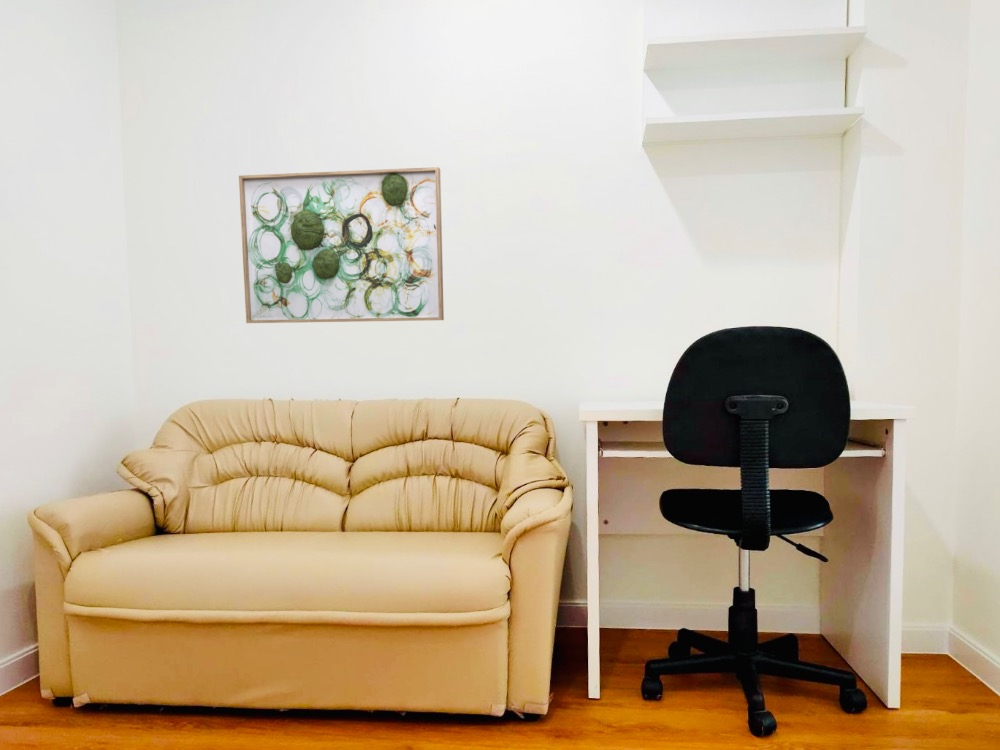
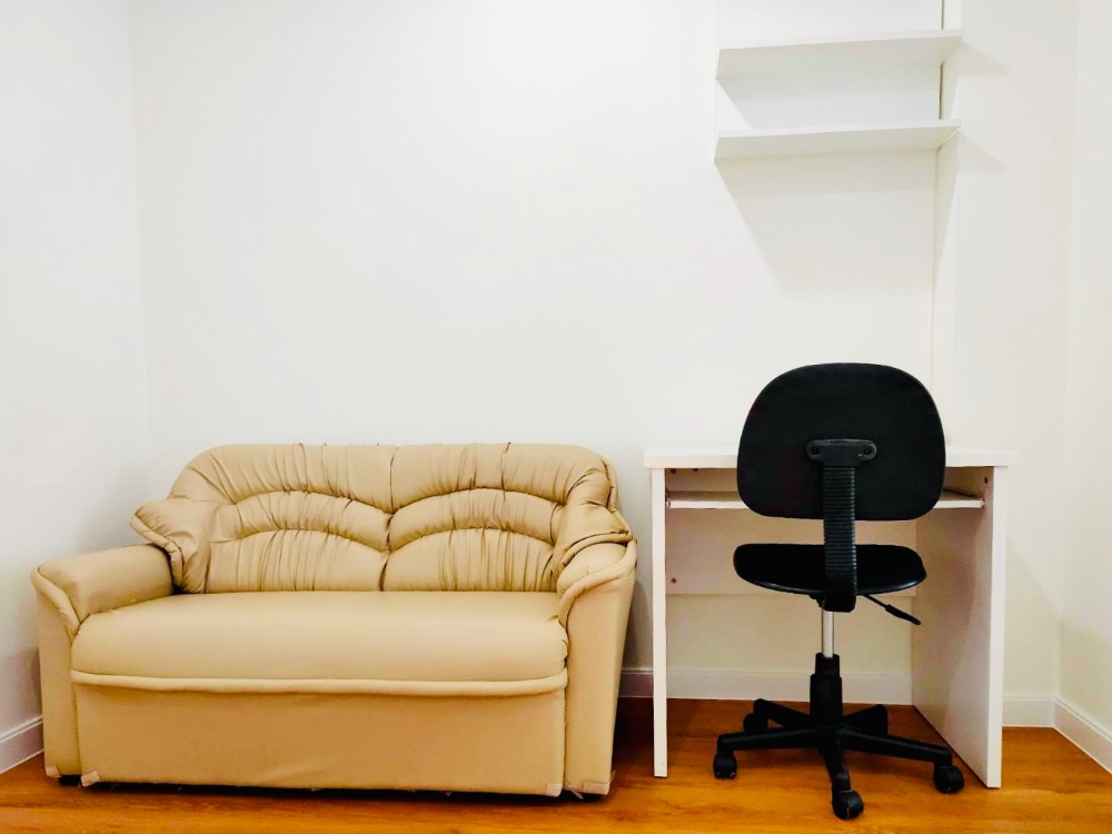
- wall art [238,166,445,324]
